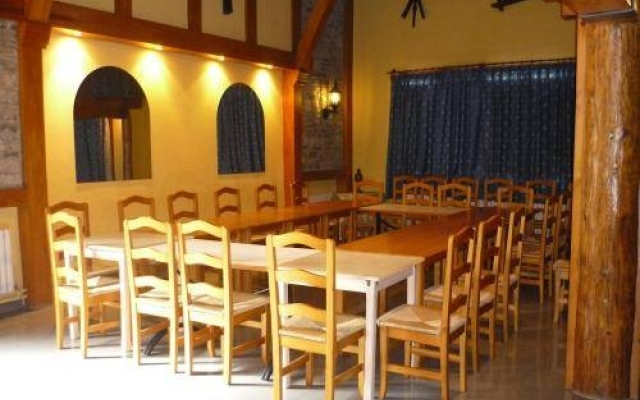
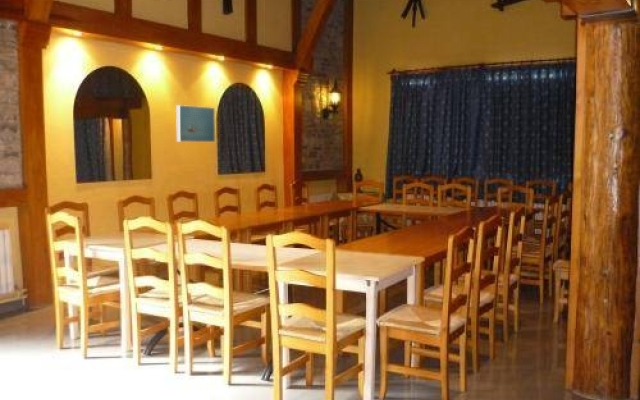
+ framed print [175,104,216,143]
